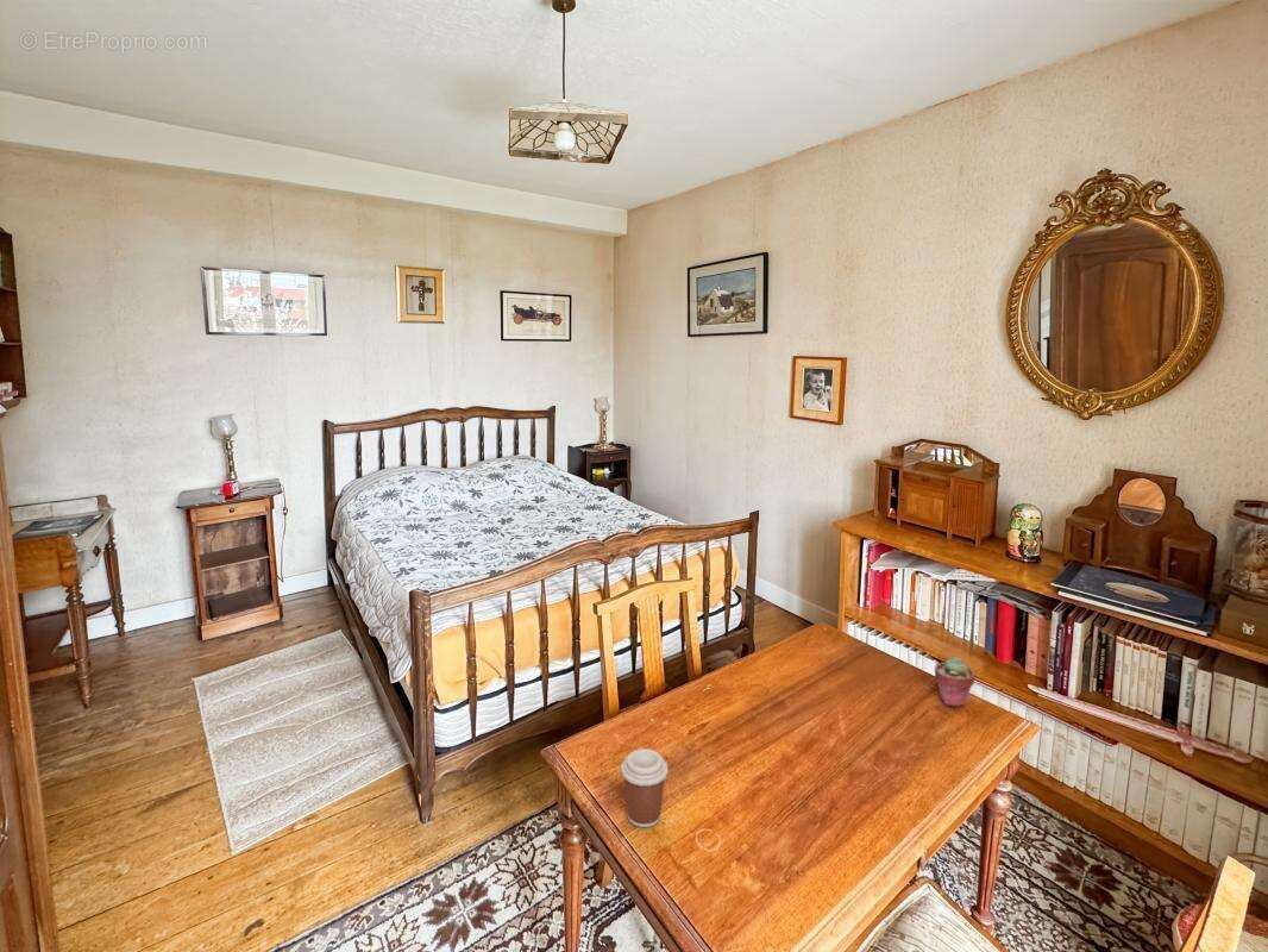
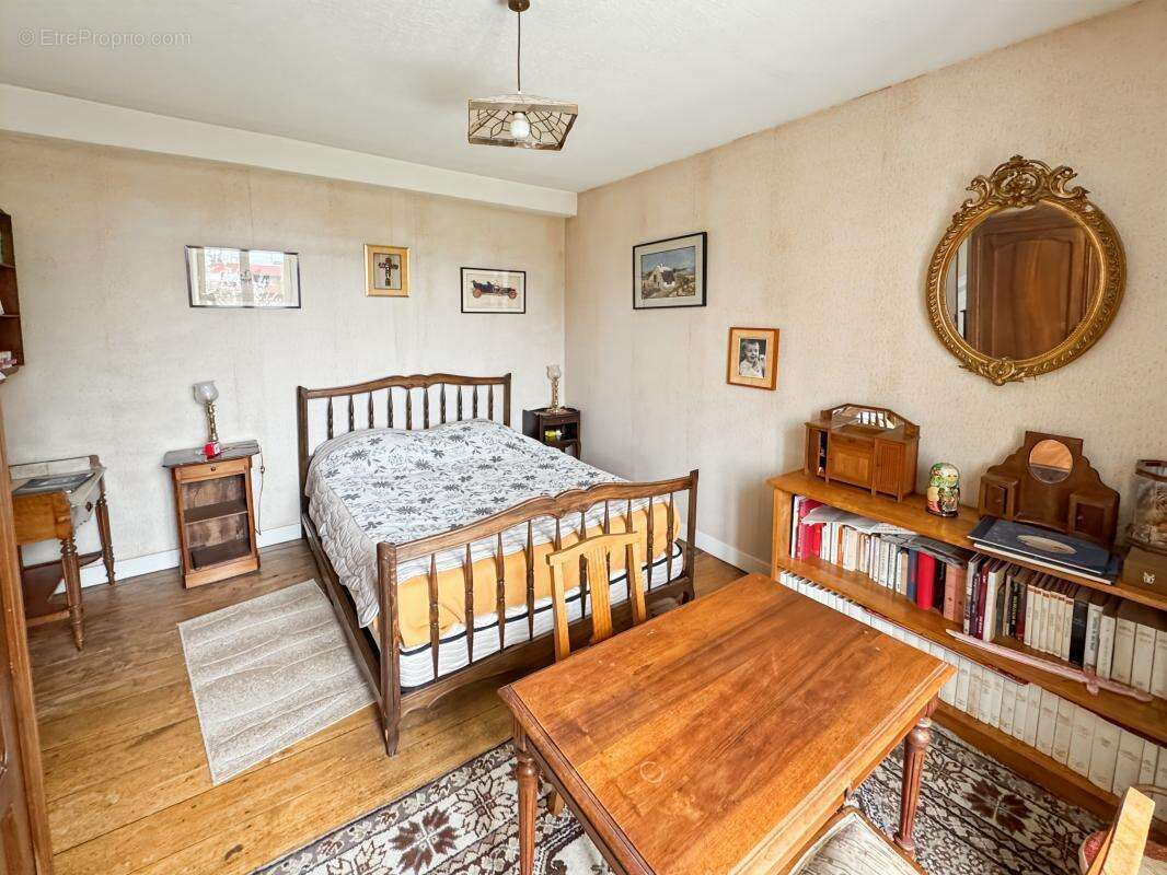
- potted succulent [934,657,975,708]
- coffee cup [620,747,668,828]
